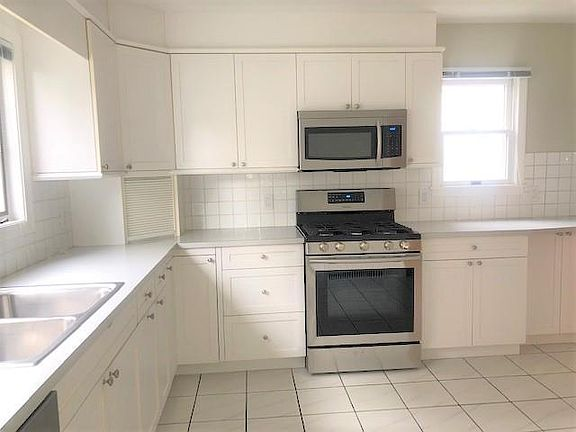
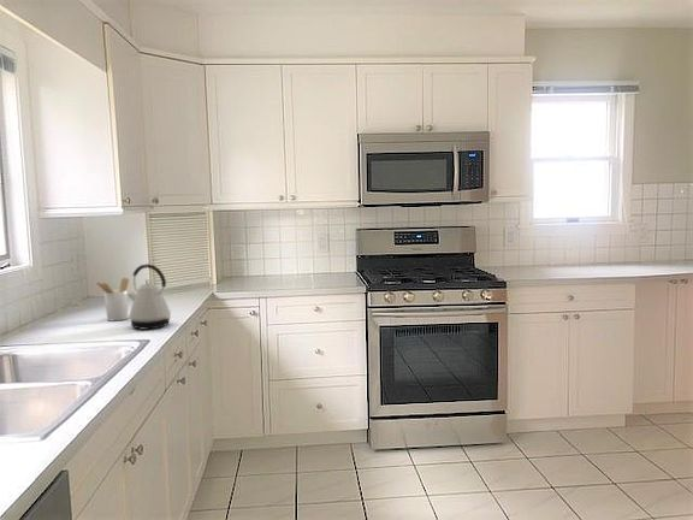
+ kettle [128,262,172,331]
+ utensil holder [94,277,130,321]
